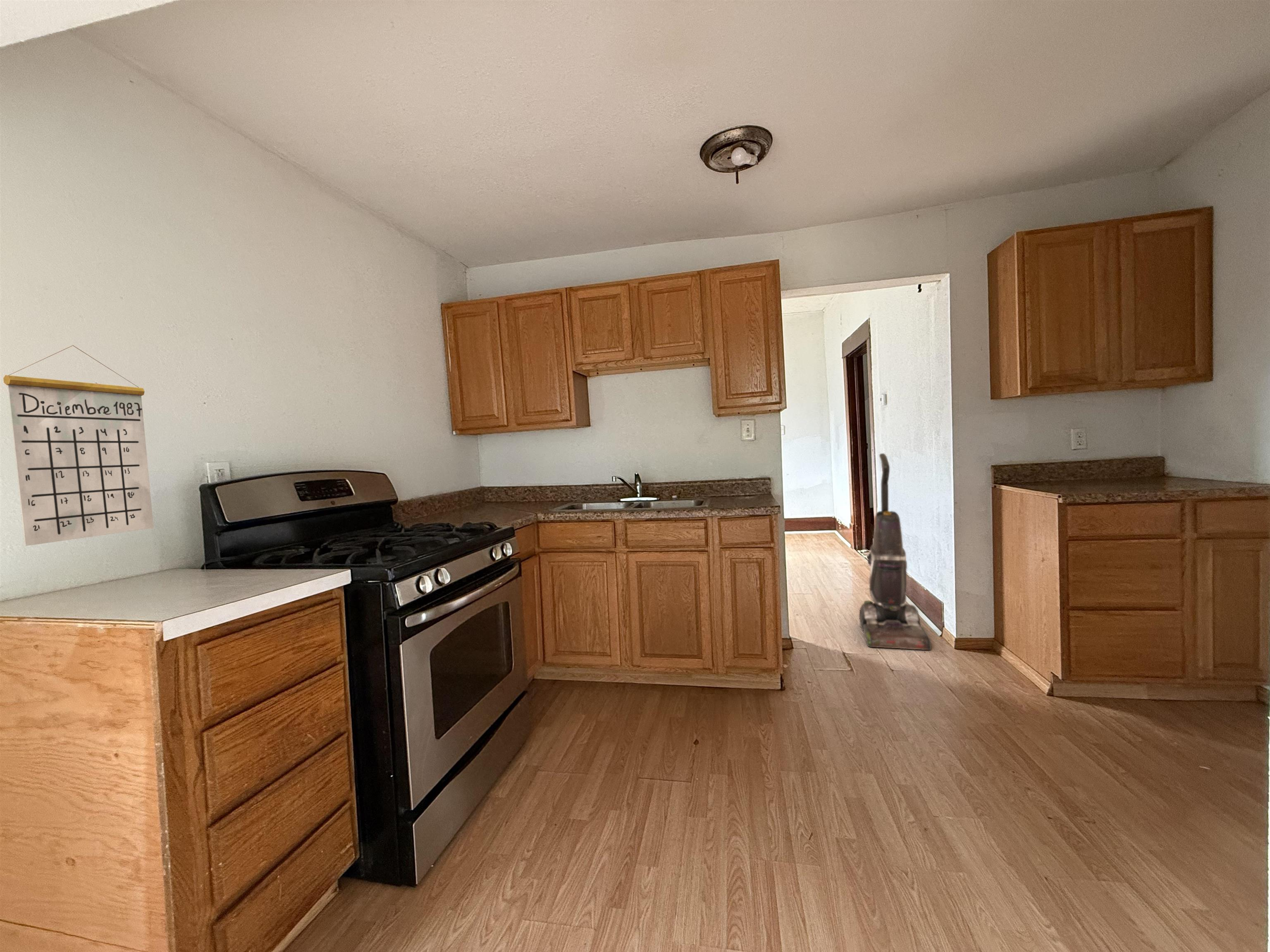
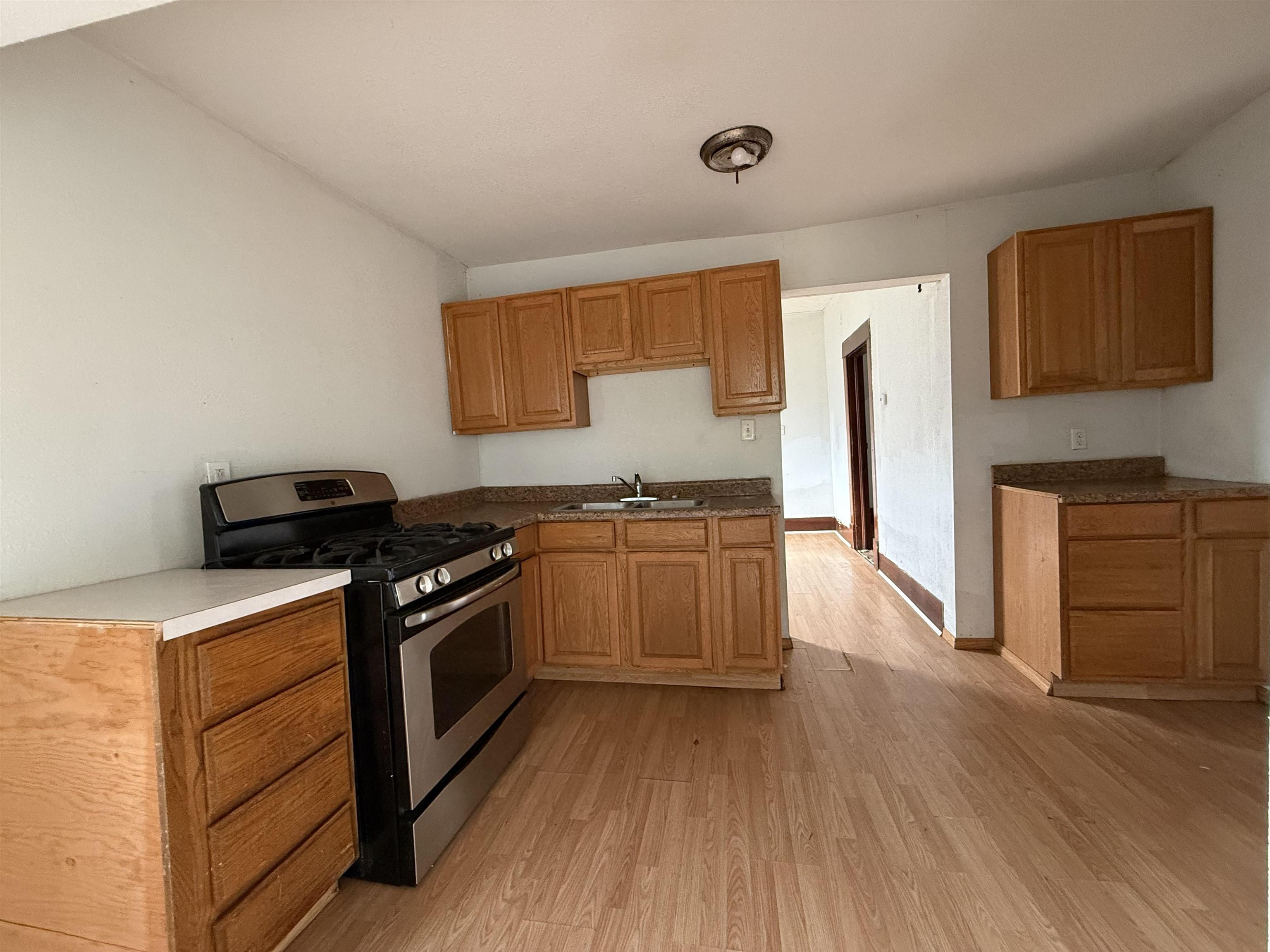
- calendar [3,345,154,546]
- vacuum cleaner [859,453,931,650]
